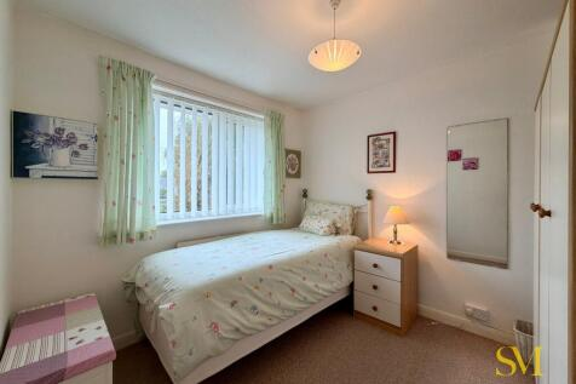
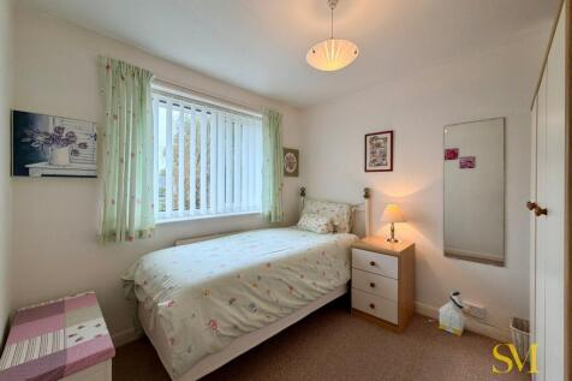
+ bag [437,290,466,338]
